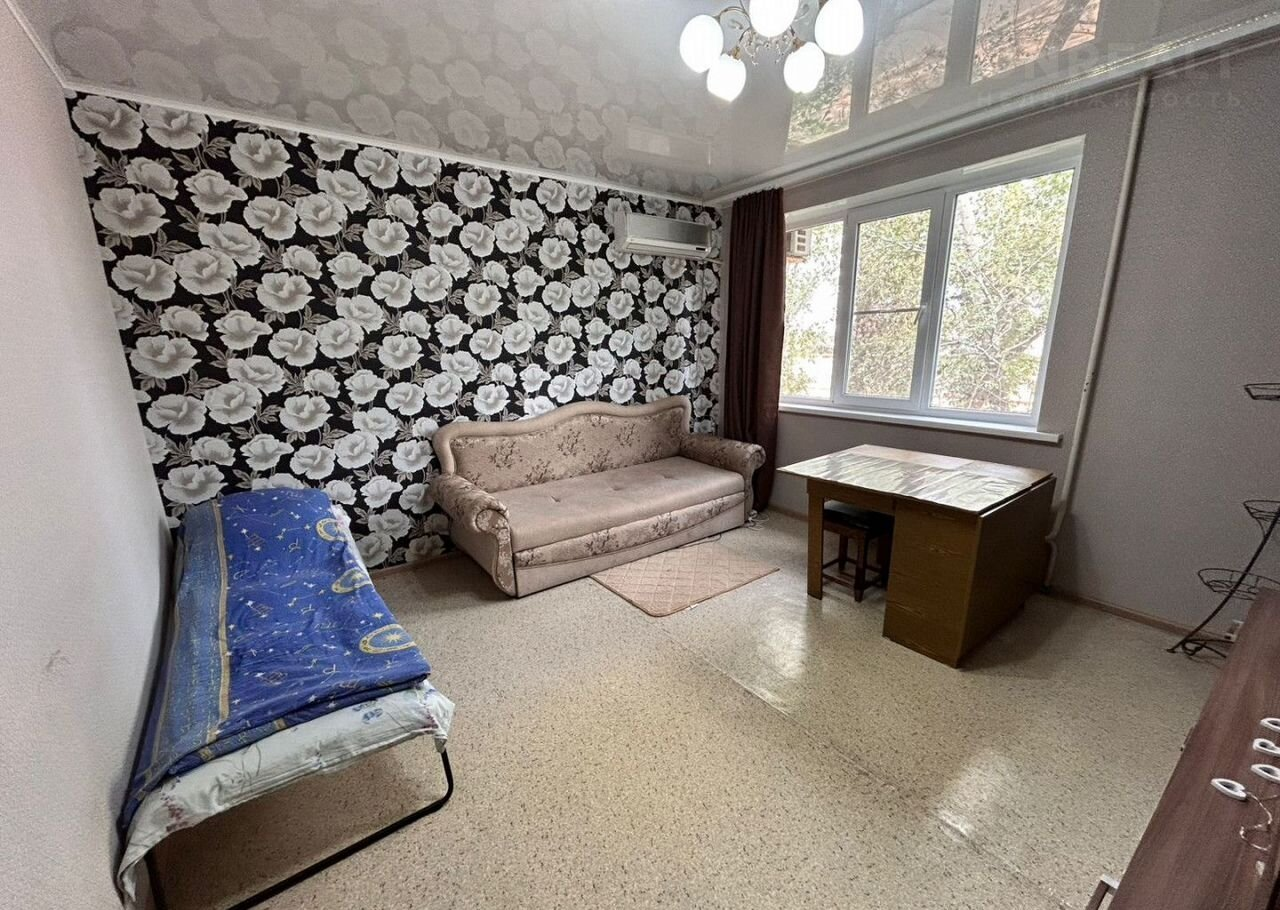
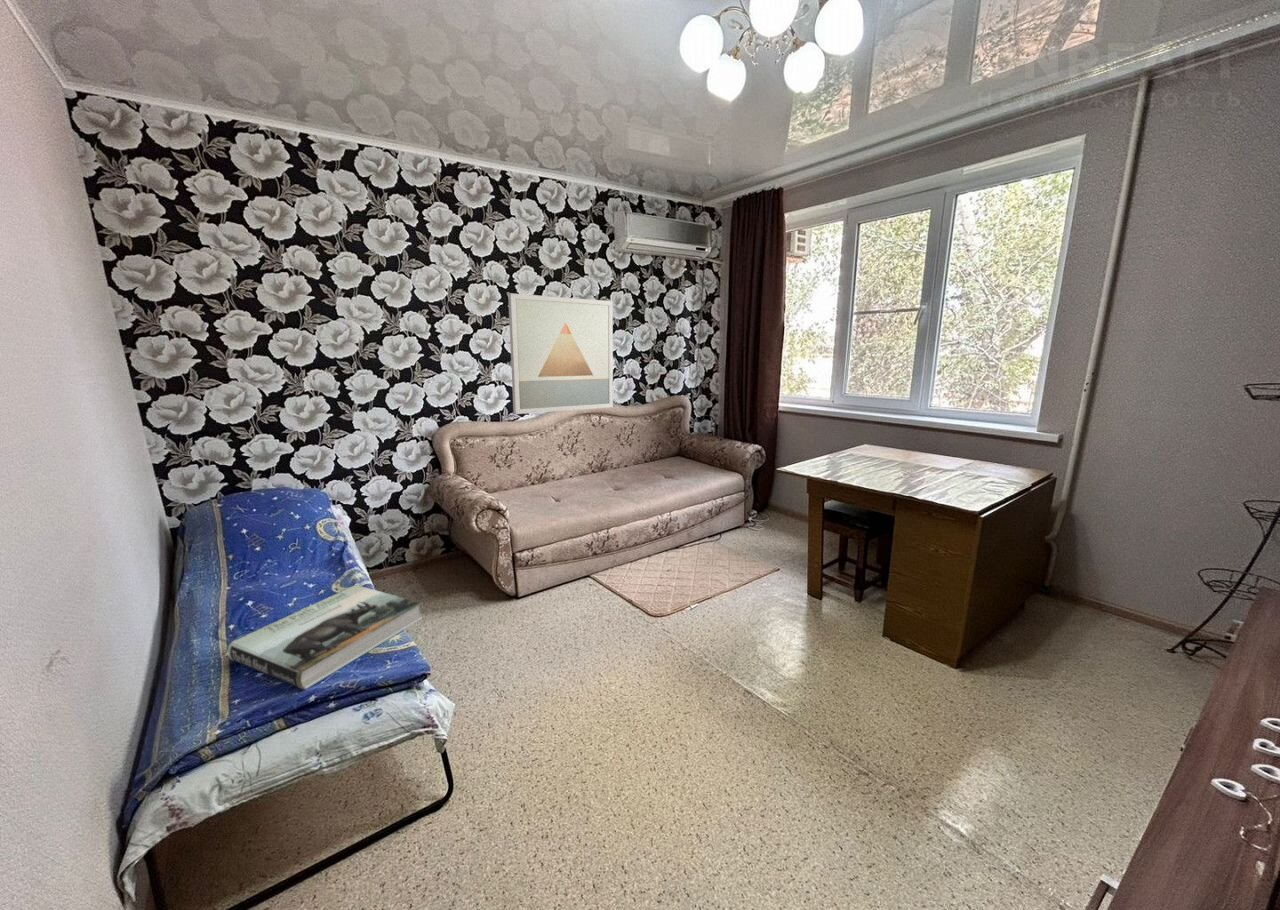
+ wall art [507,292,614,415]
+ book [227,584,423,691]
